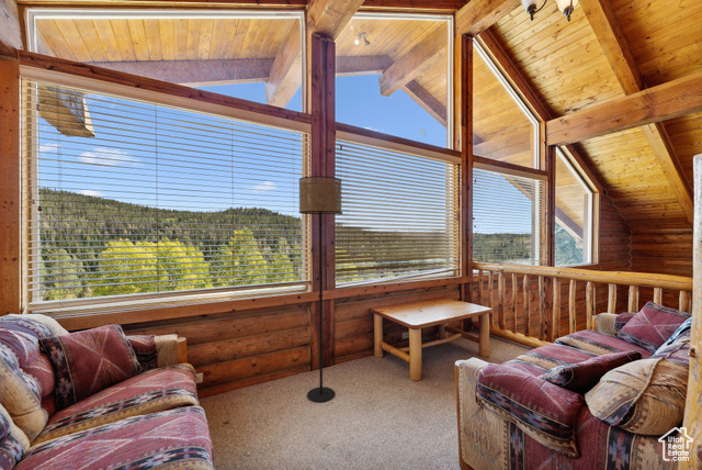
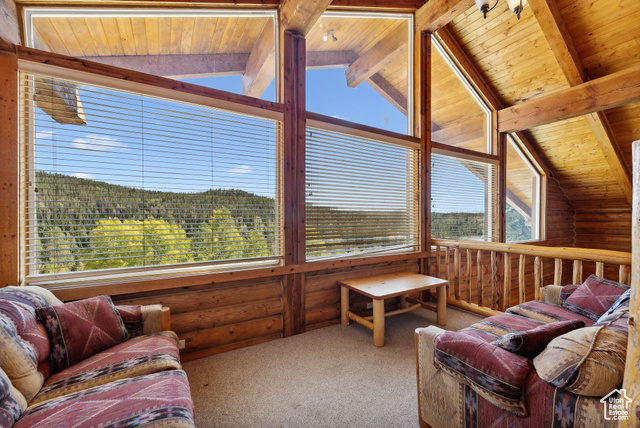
- floor lamp [298,176,342,403]
